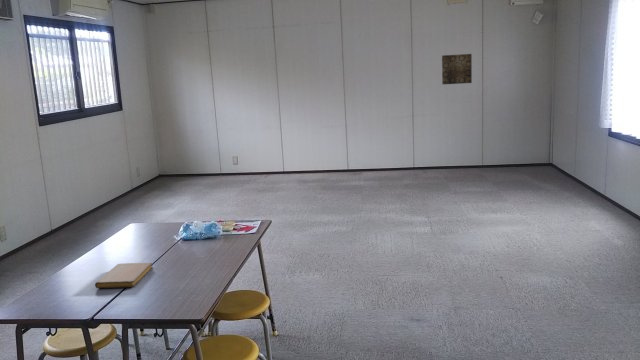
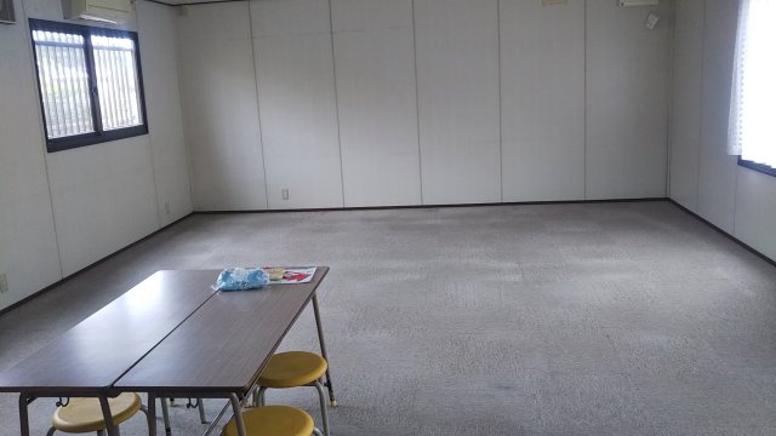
- wall art [441,53,473,85]
- notebook [94,262,154,289]
